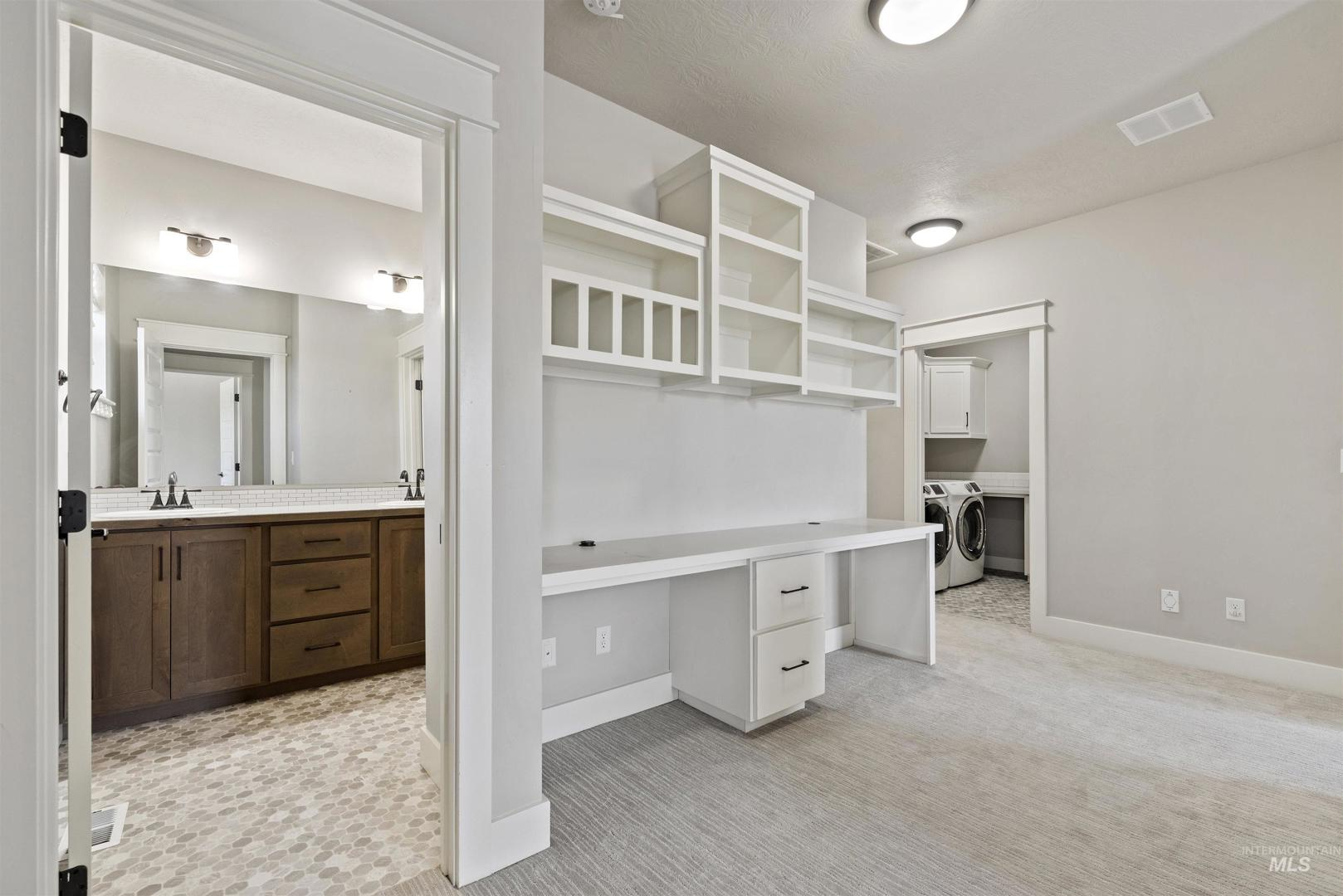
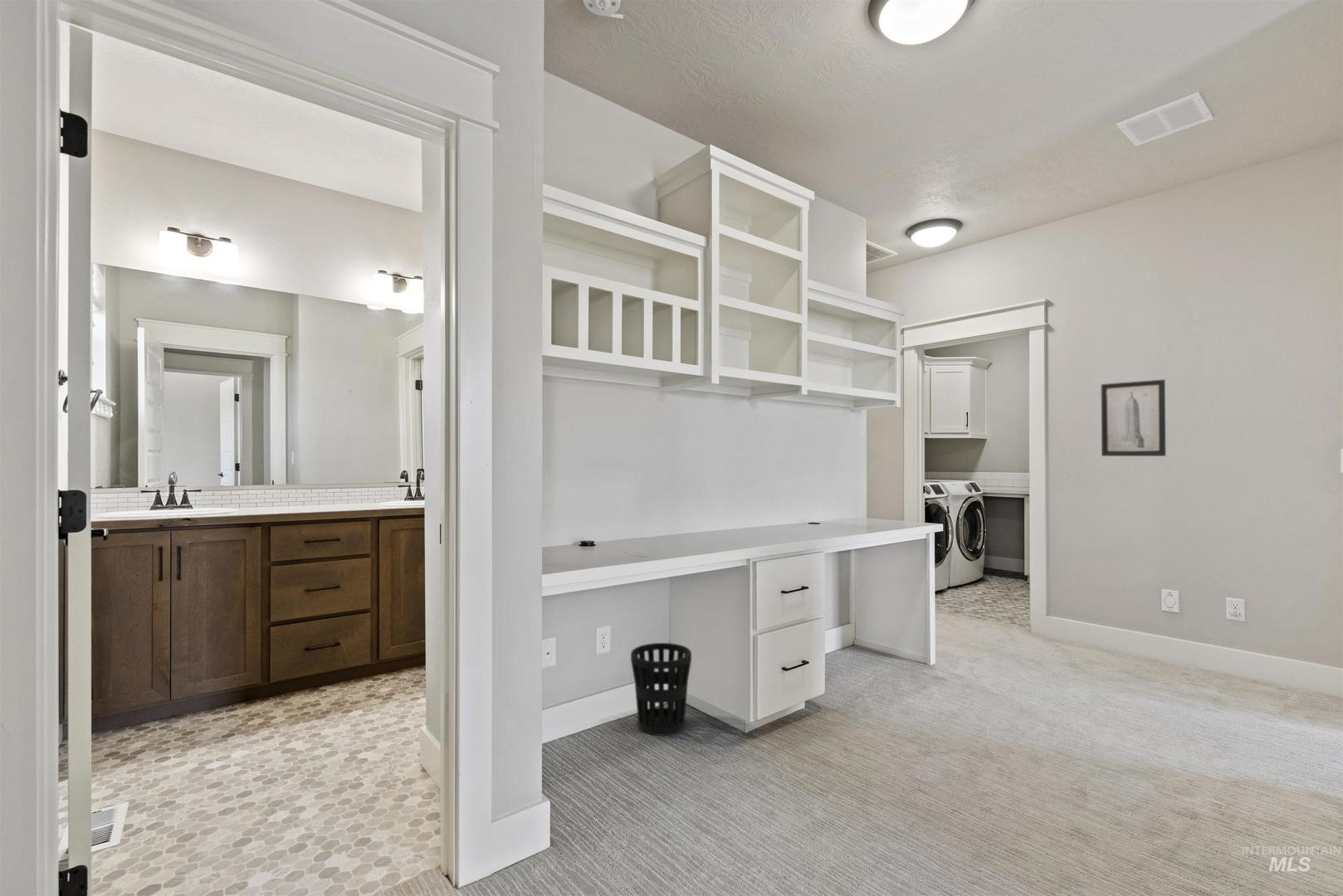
+ wall art [1101,378,1166,457]
+ wastebasket [630,642,692,737]
